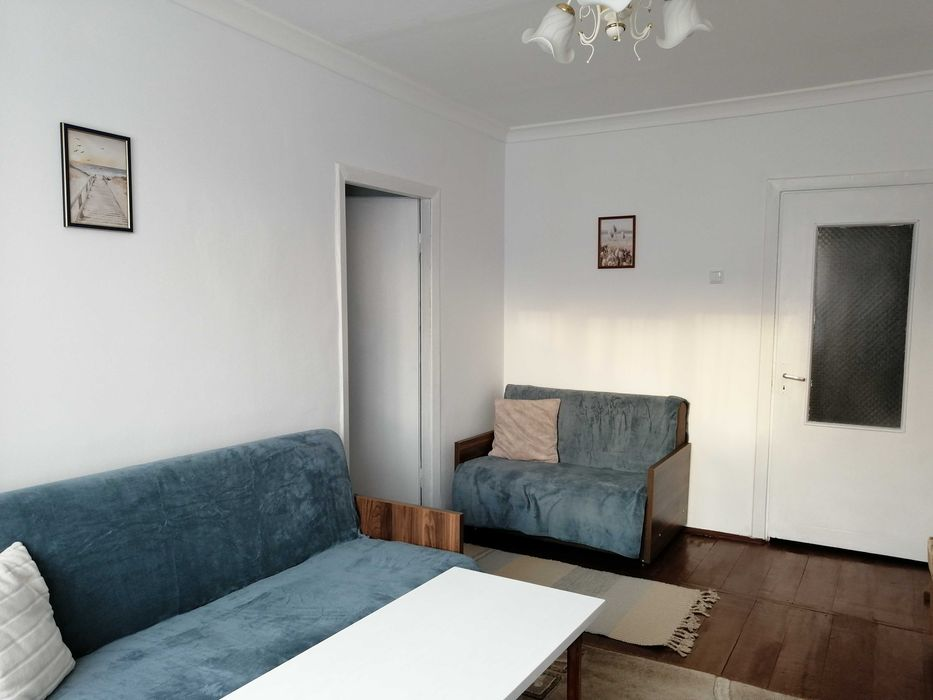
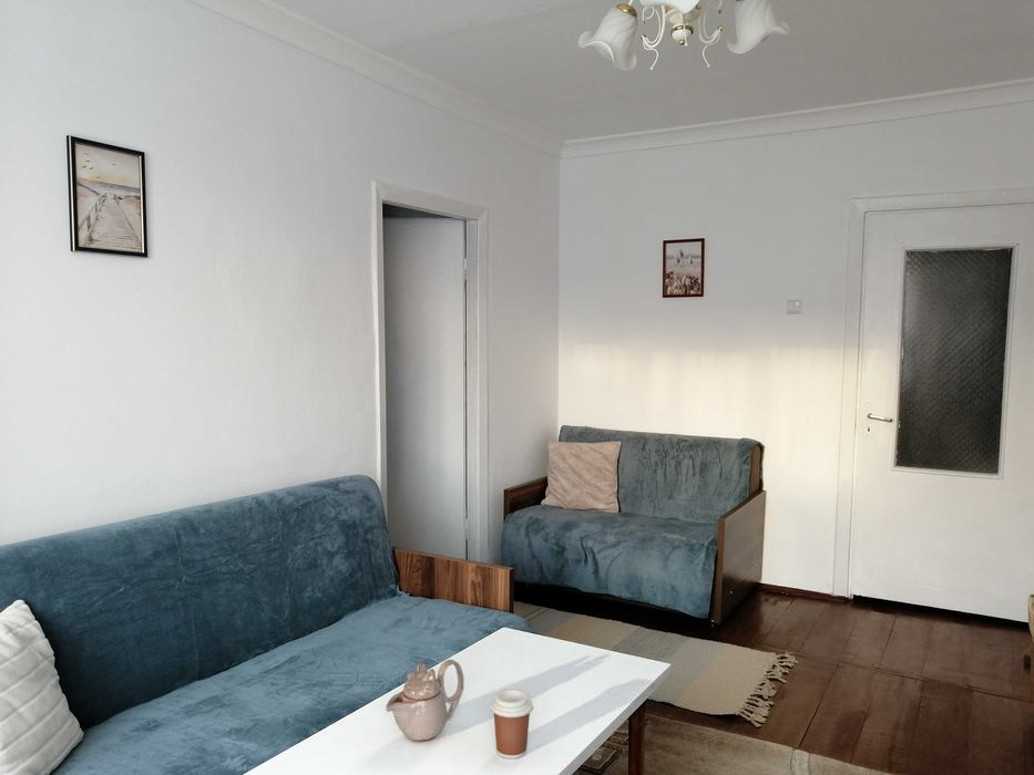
+ coffee cup [490,688,534,760]
+ teapot [385,659,464,743]
